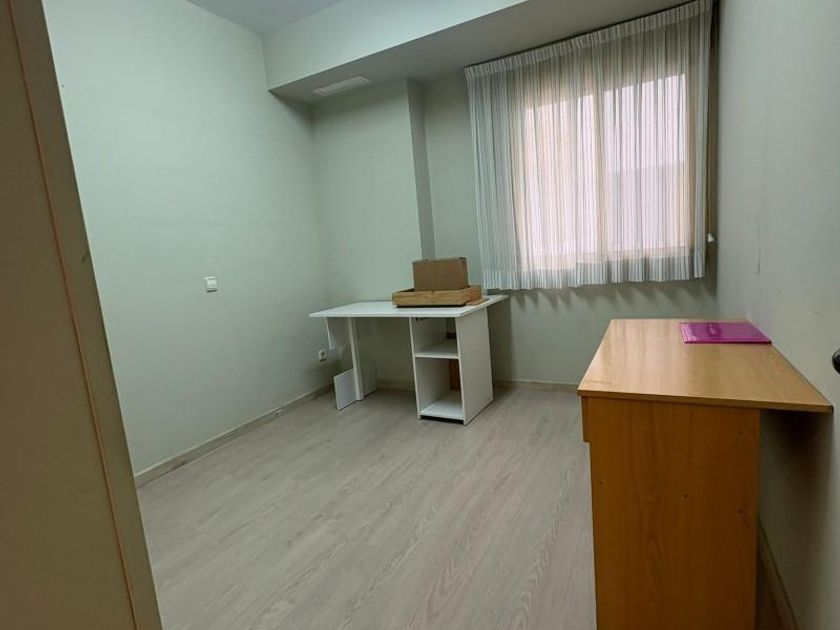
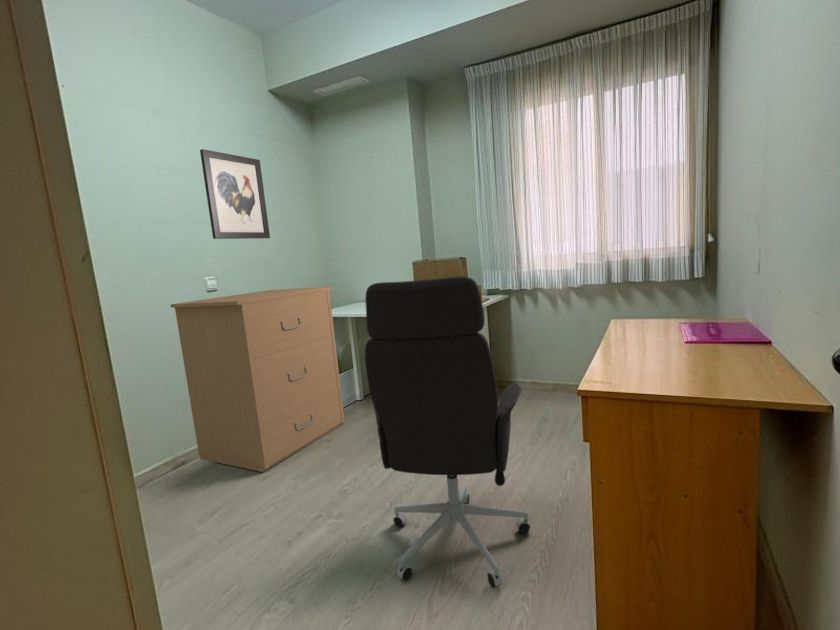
+ wall art [199,148,271,240]
+ office chair [364,275,532,589]
+ filing cabinet [170,286,345,473]
